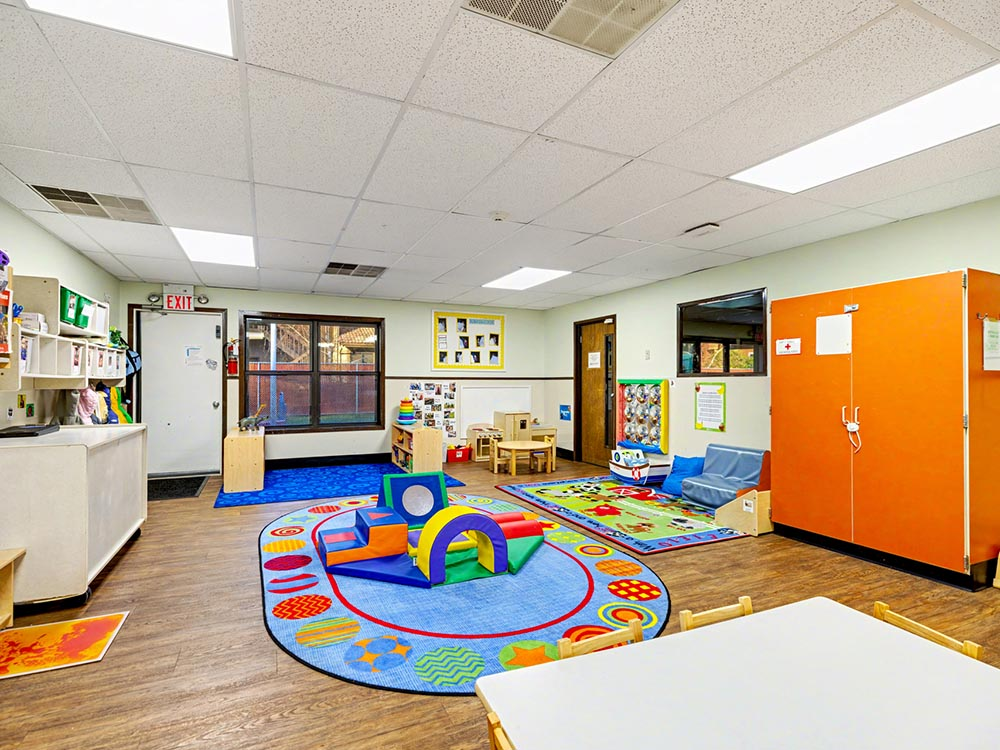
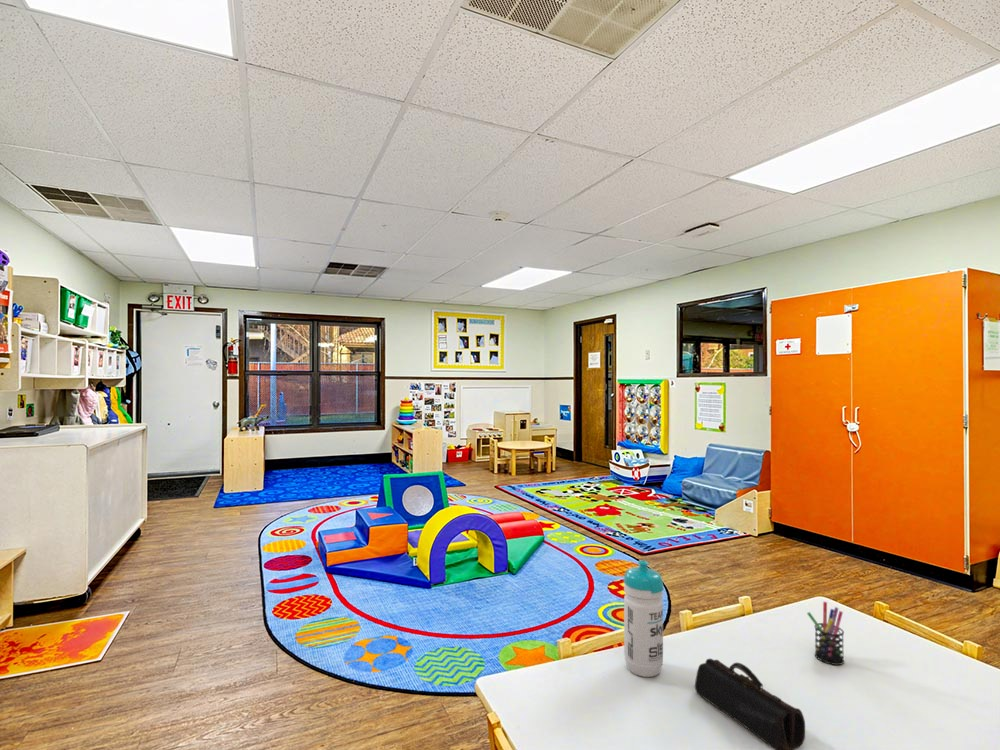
+ pencil case [694,658,806,750]
+ water bottle [623,559,664,678]
+ pen holder [806,601,845,666]
